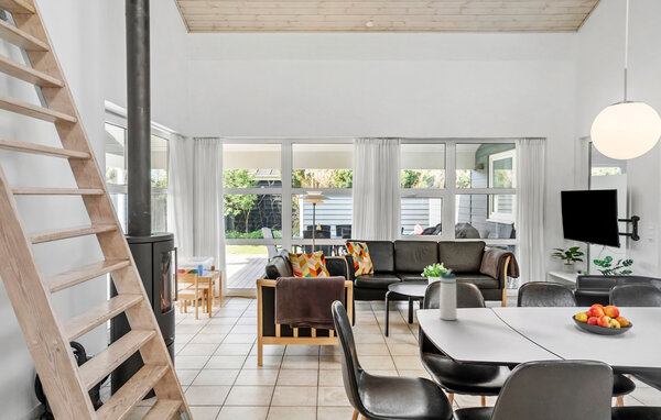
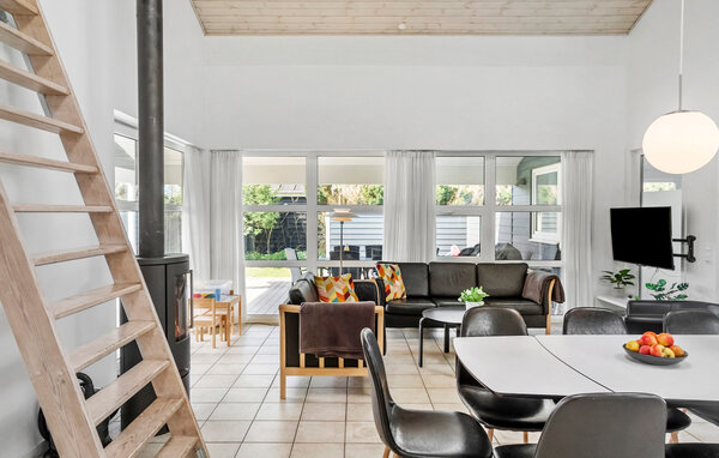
- water bottle [436,268,458,321]
